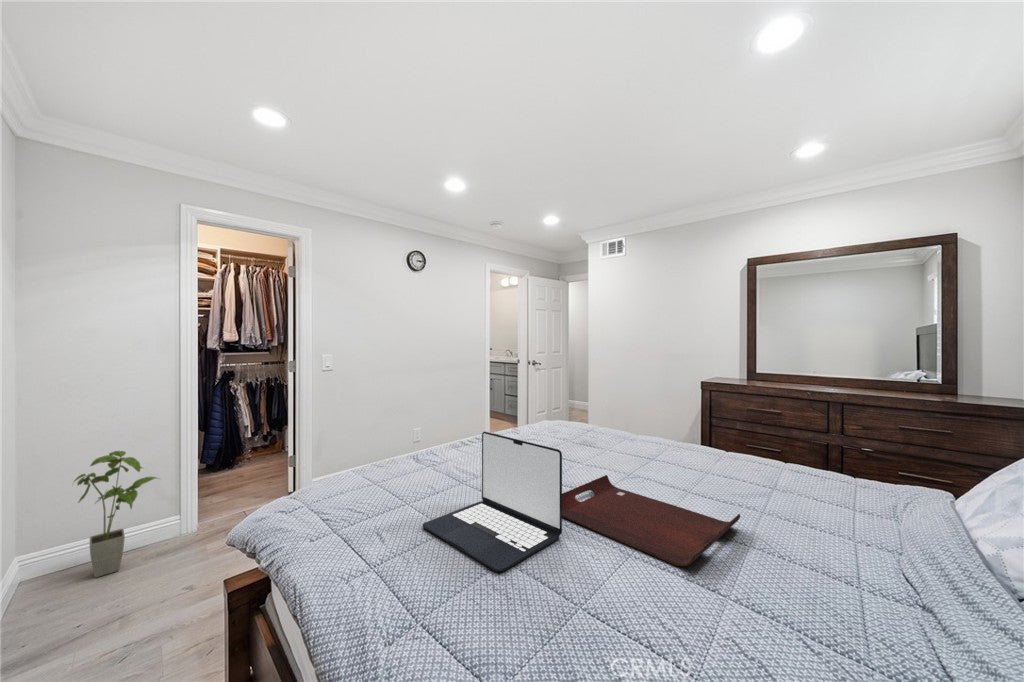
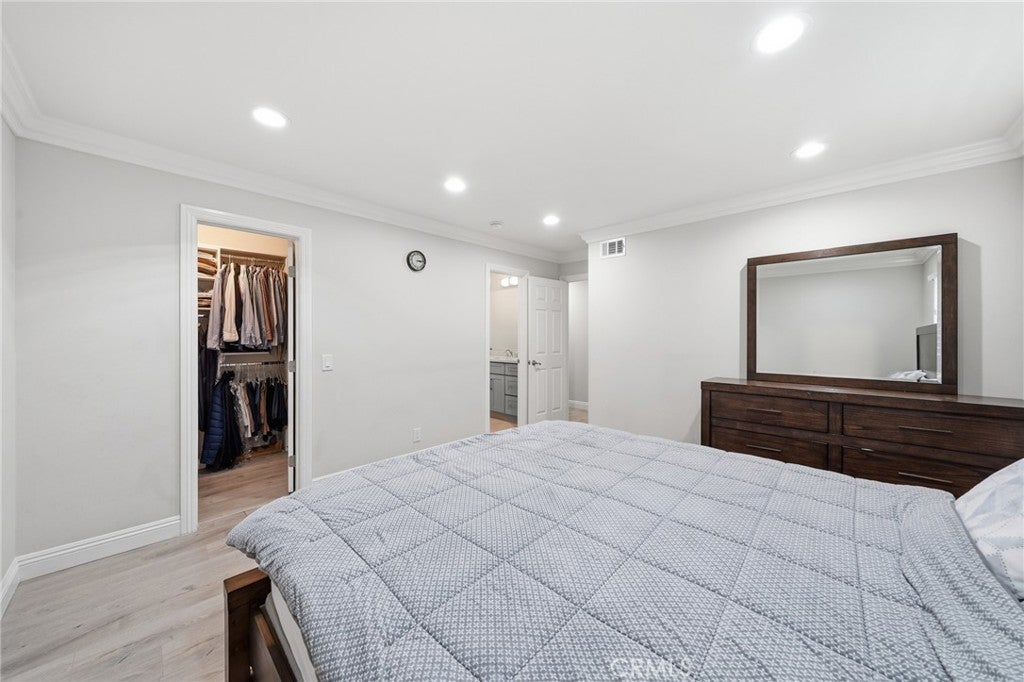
- laptop [422,431,563,573]
- serving tray [562,474,741,568]
- house plant [71,450,161,578]
